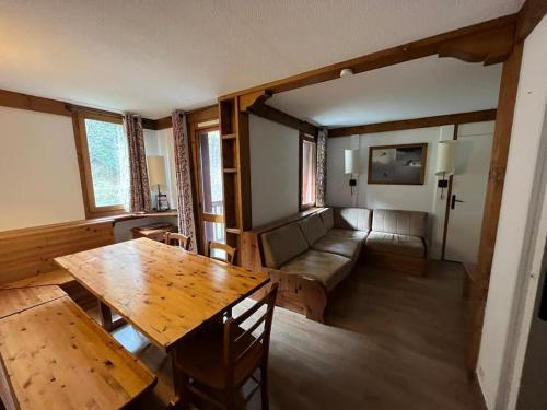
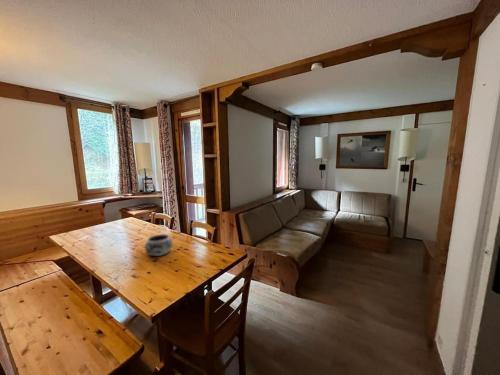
+ decorative bowl [144,233,174,257]
